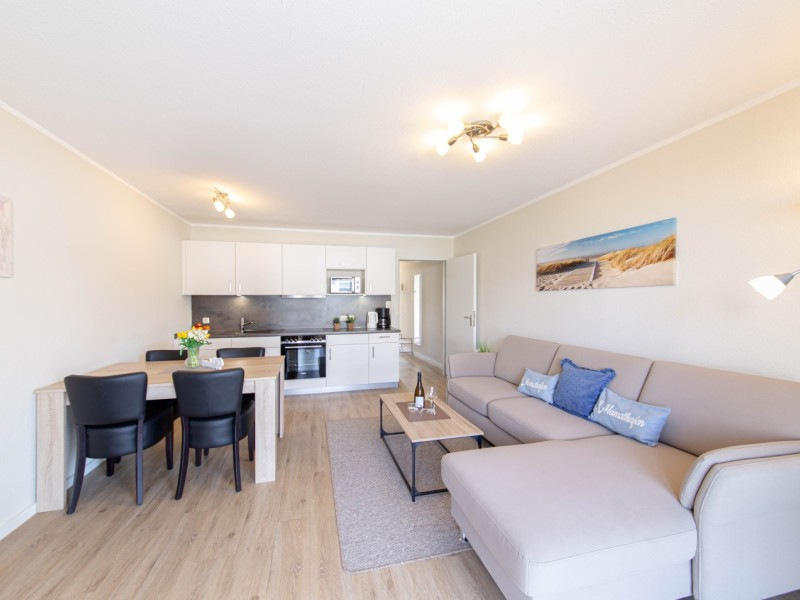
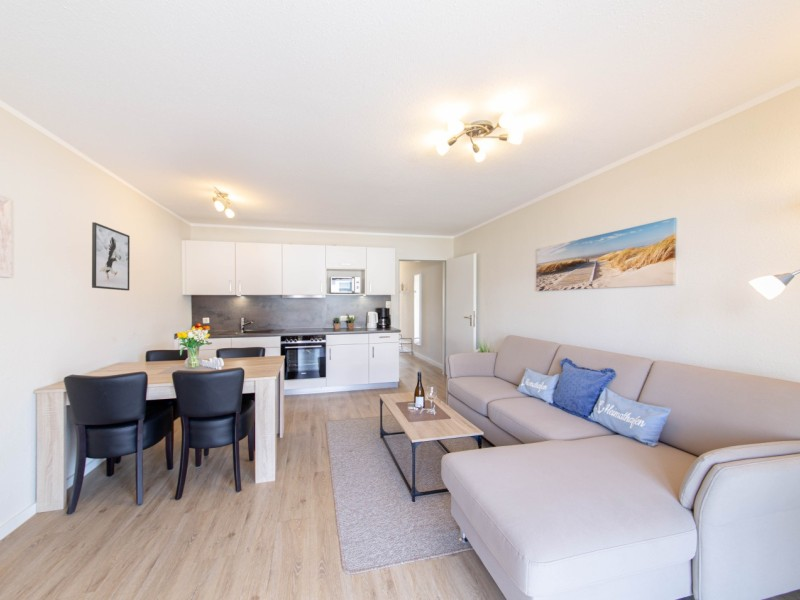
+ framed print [91,221,131,292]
